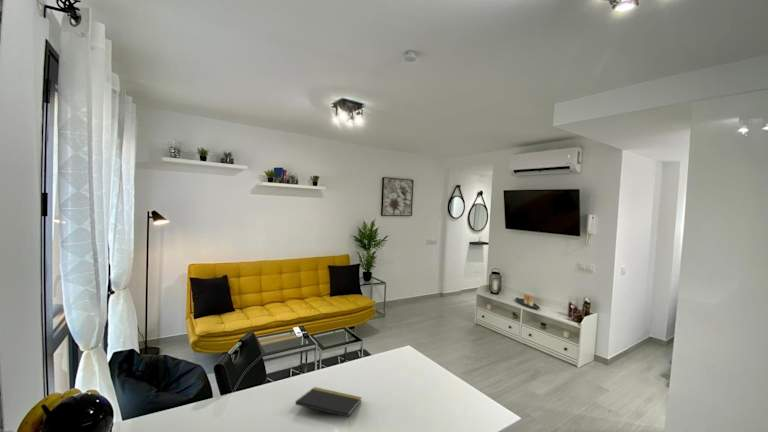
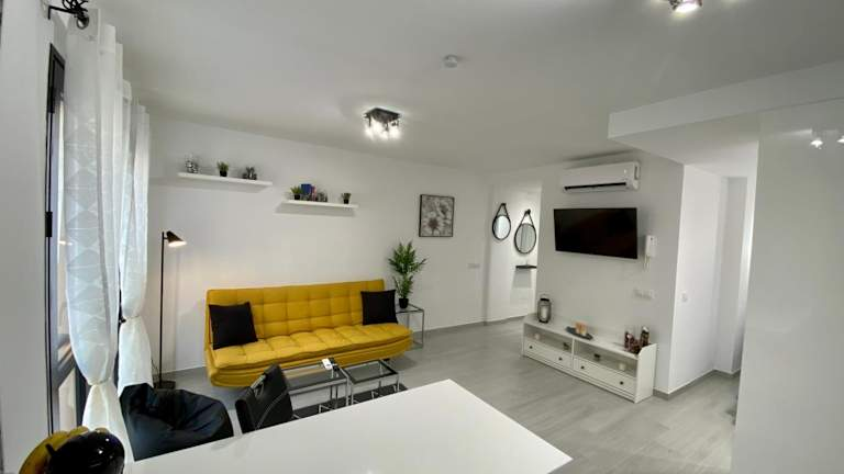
- notepad [294,386,363,426]
